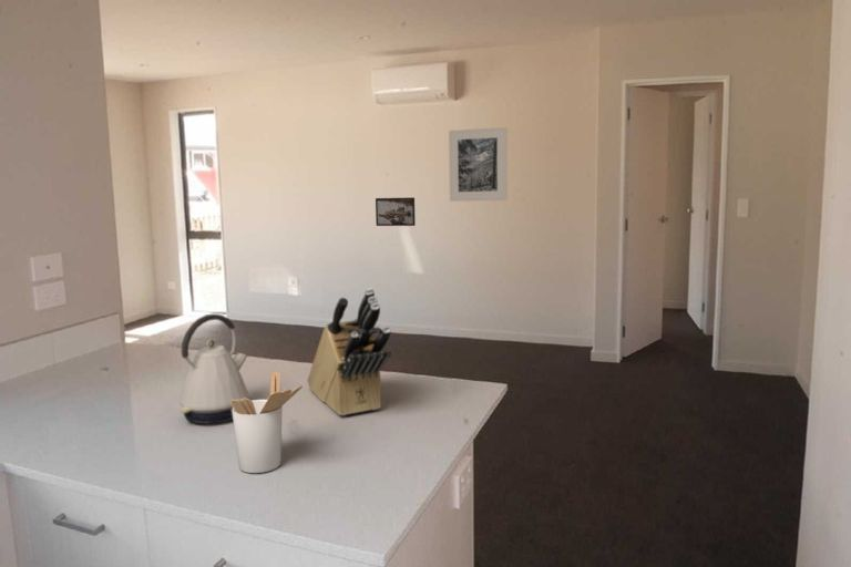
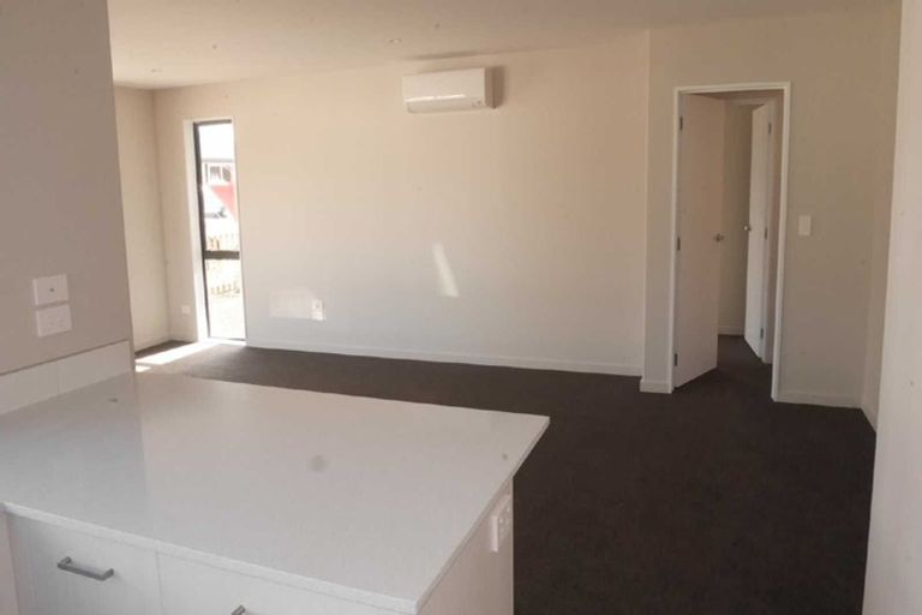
- knife block [306,287,392,416]
- utensil holder [232,371,304,474]
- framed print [448,126,507,203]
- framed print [375,196,417,227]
- kettle [178,312,249,425]
